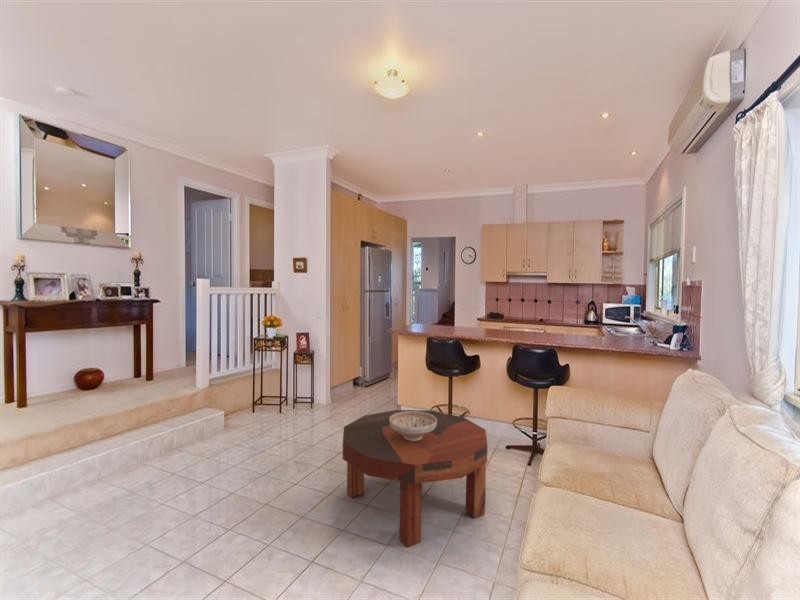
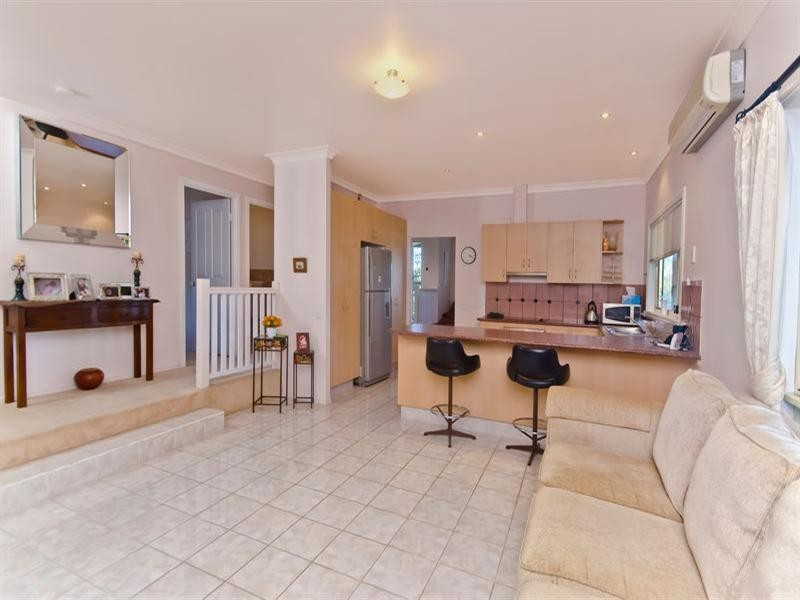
- decorative bowl [390,411,437,441]
- coffee table [342,409,489,548]
